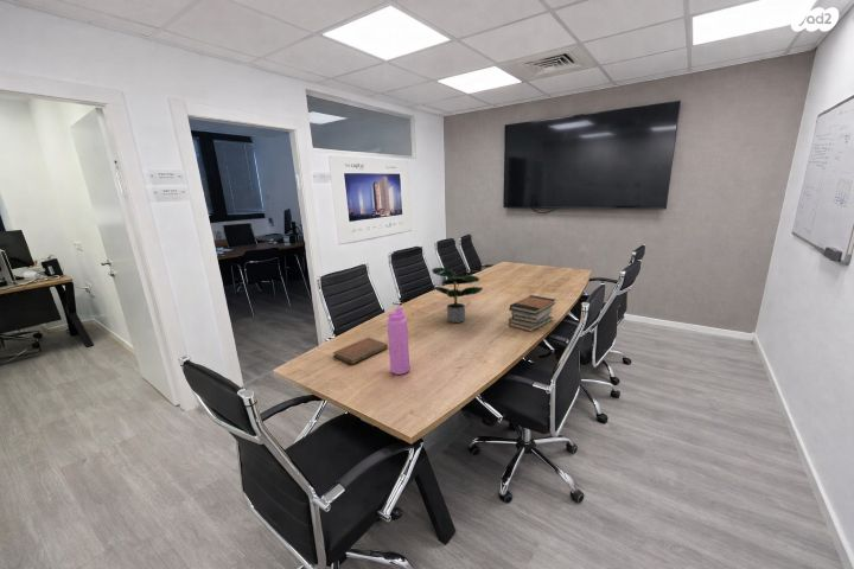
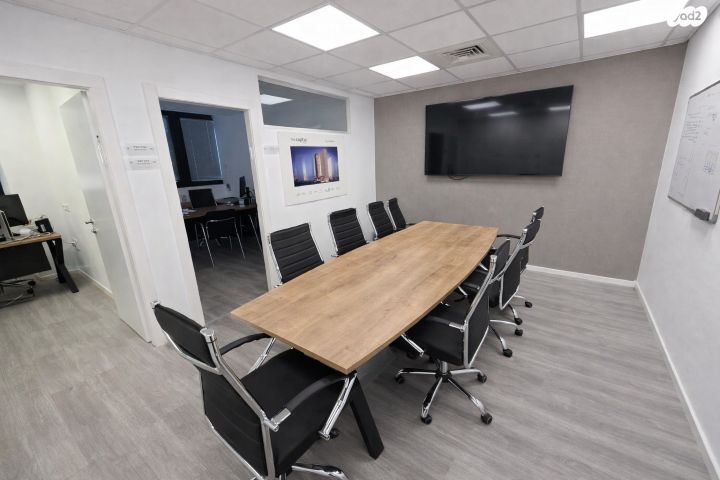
- notebook [332,337,389,365]
- potted plant [431,267,484,324]
- book stack [508,294,556,333]
- water bottle [385,306,410,376]
